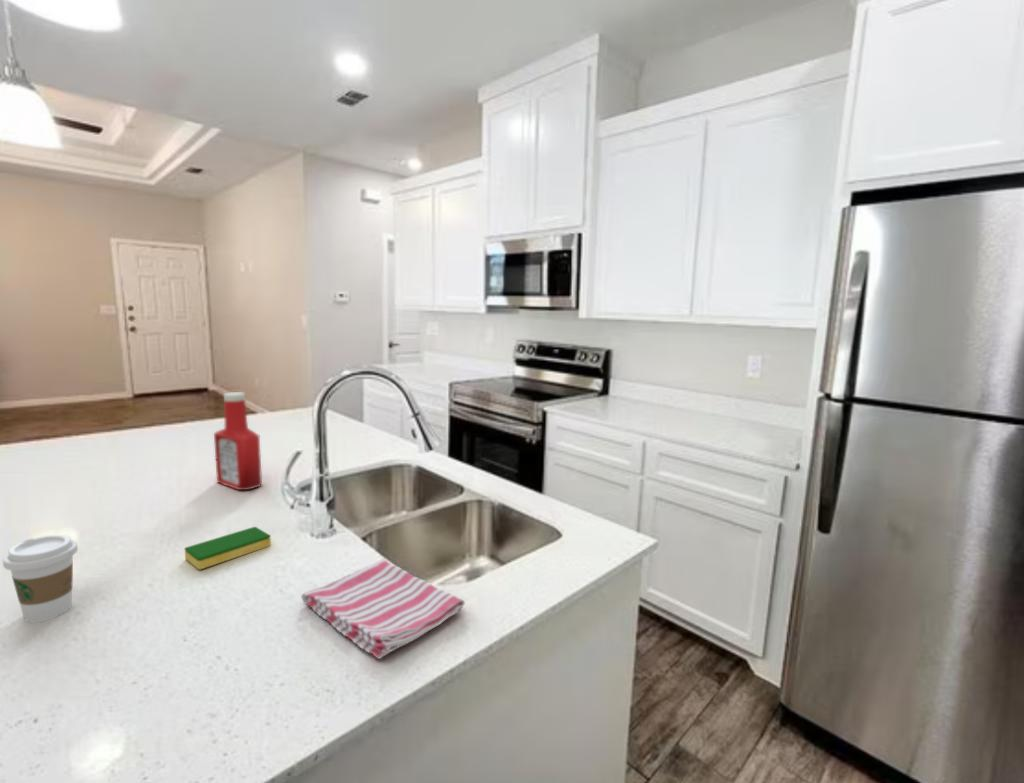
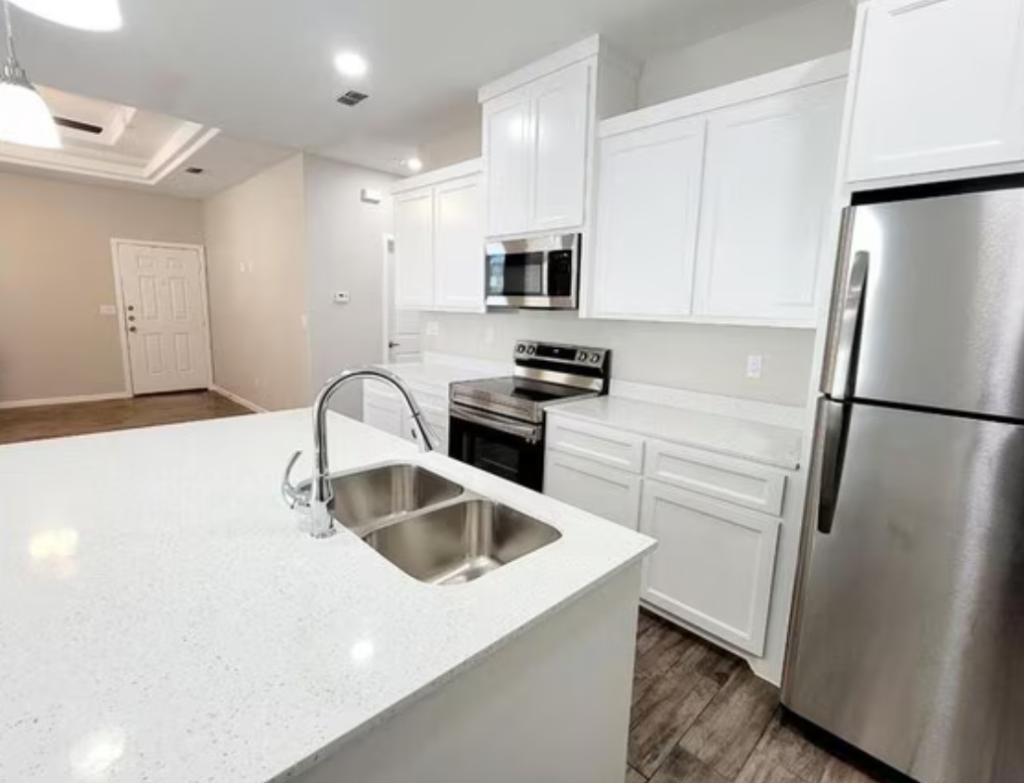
- dish towel [300,558,466,660]
- dish sponge [184,526,272,570]
- soap bottle [213,391,263,491]
- coffee cup [2,534,79,623]
